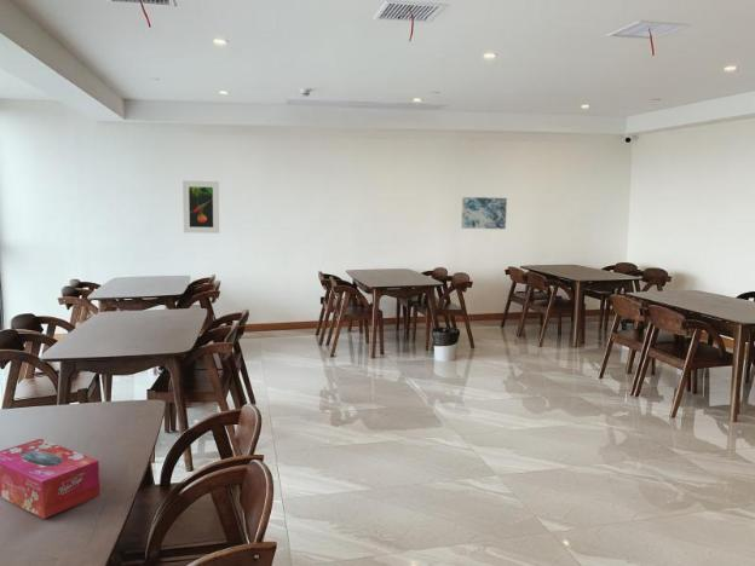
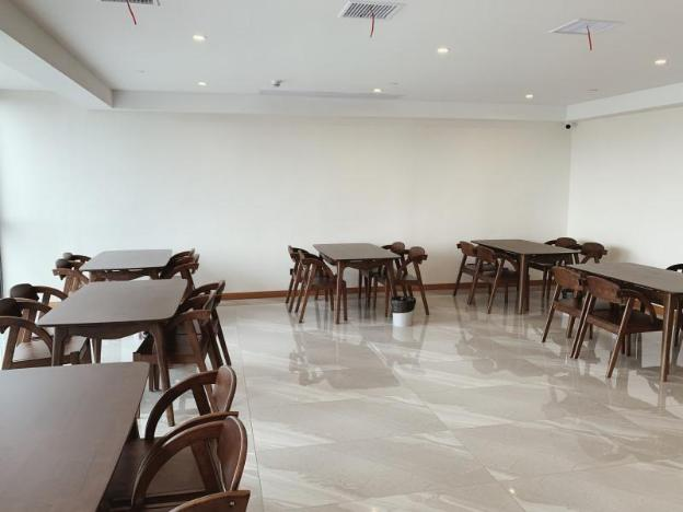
- wall art [460,196,508,230]
- tissue box [0,438,100,520]
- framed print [181,179,220,235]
